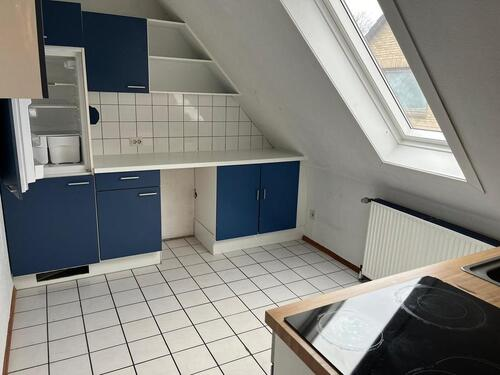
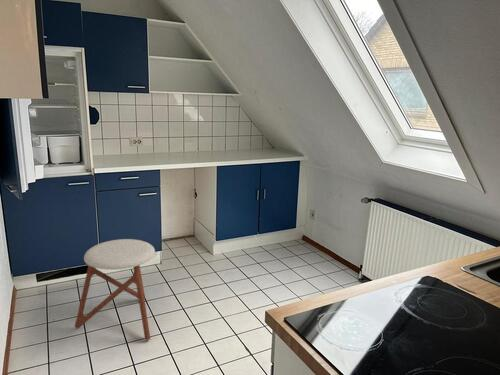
+ stool [74,238,156,342]
